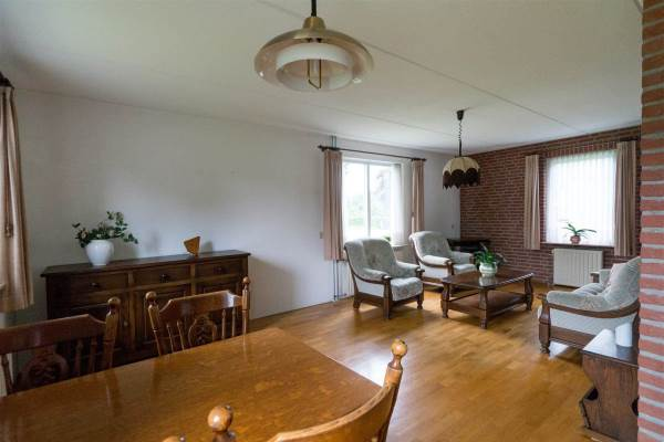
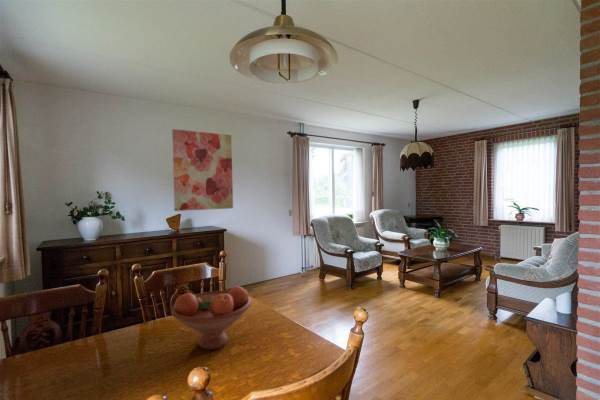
+ fruit bowl [170,285,252,350]
+ wall art [171,128,234,212]
